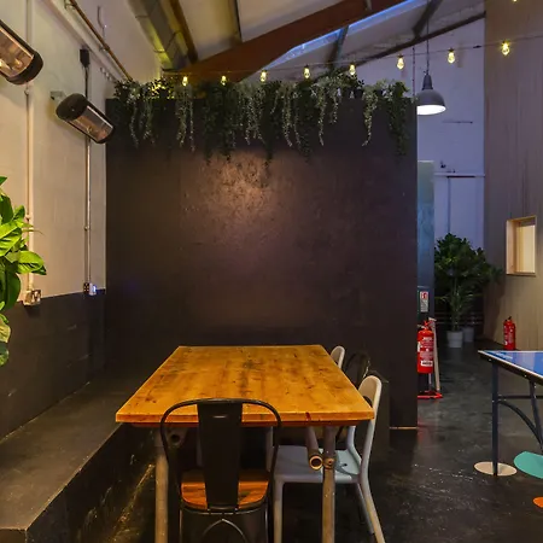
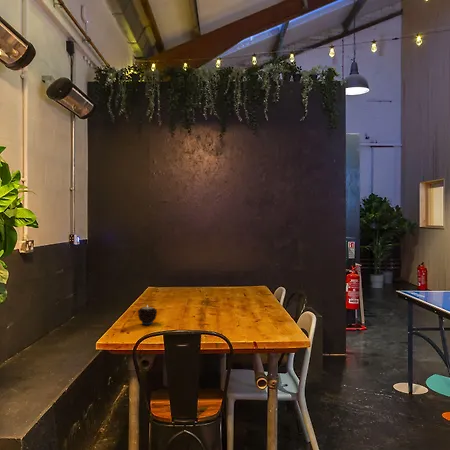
+ candle [137,304,158,325]
